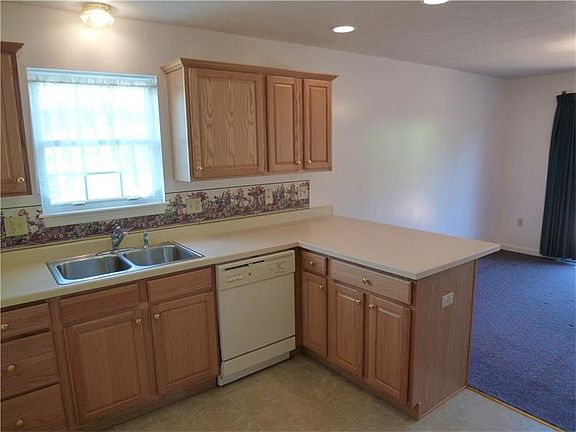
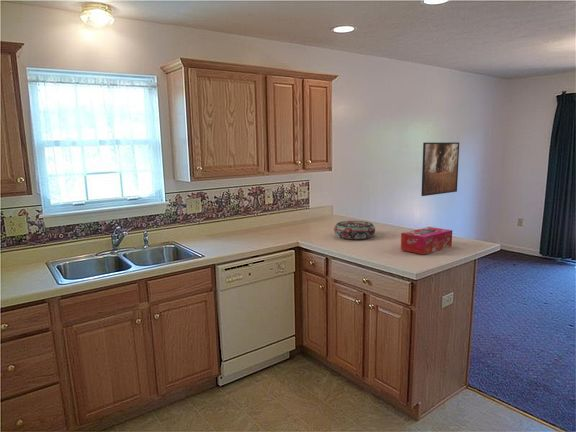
+ decorative bowl [333,220,376,240]
+ tissue box [400,226,453,256]
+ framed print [420,141,460,197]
